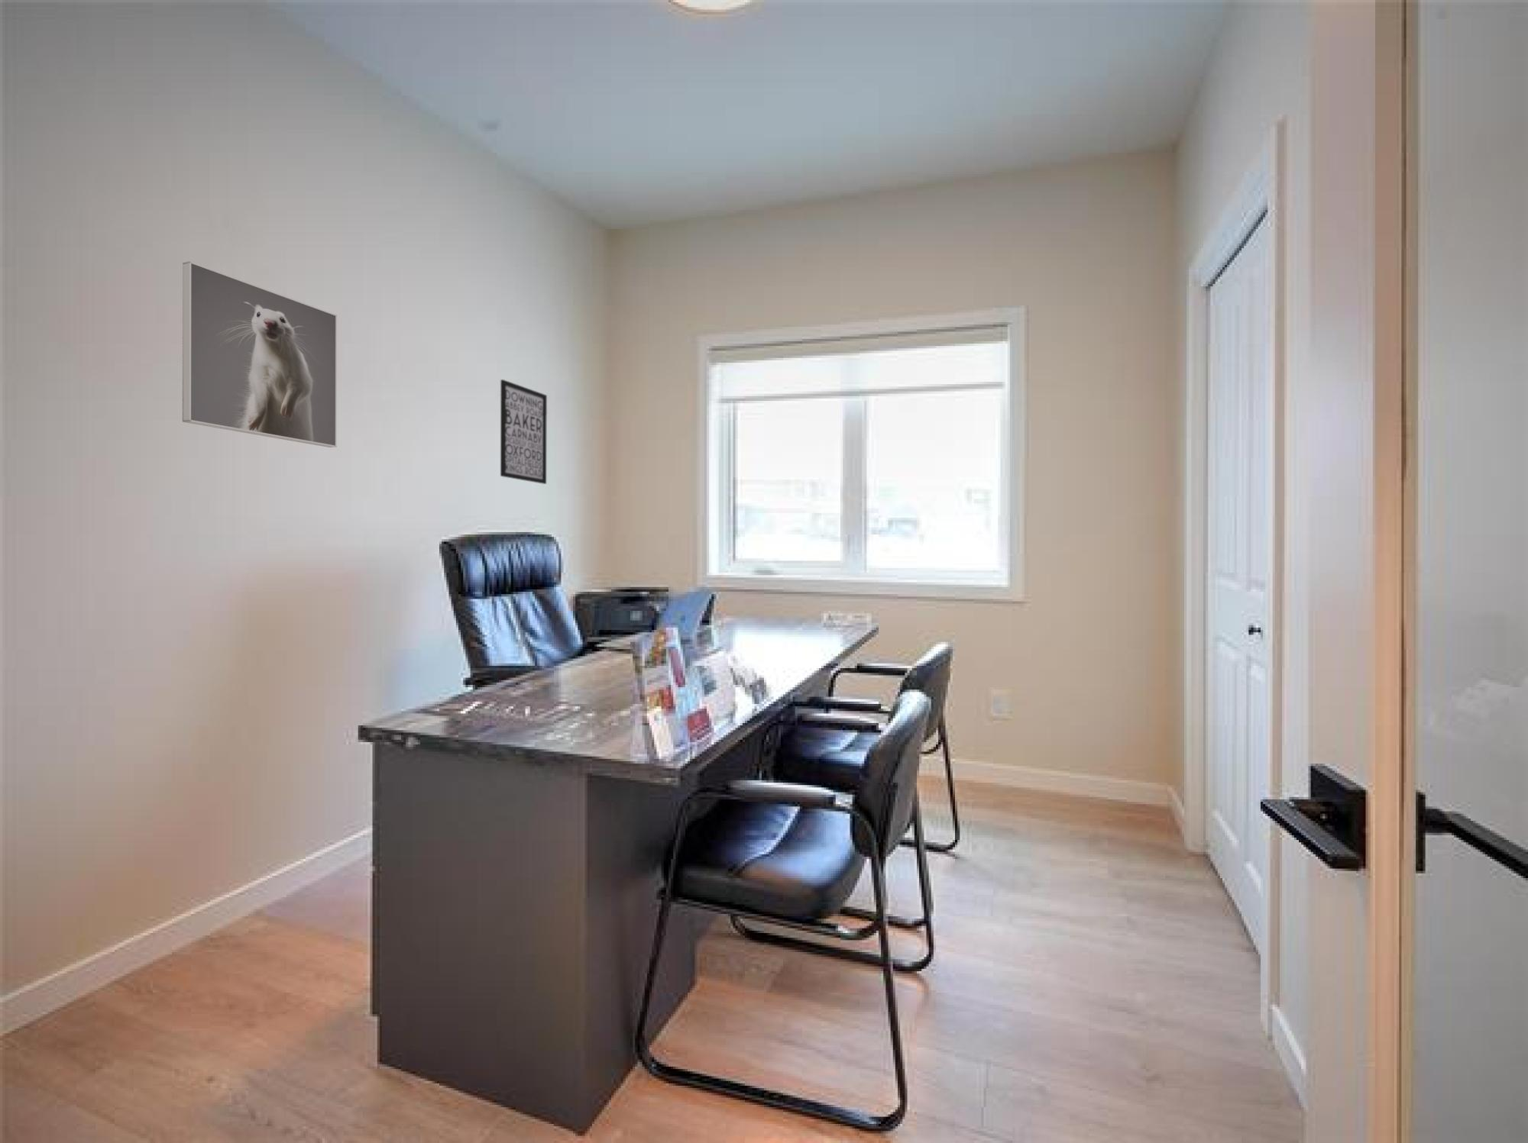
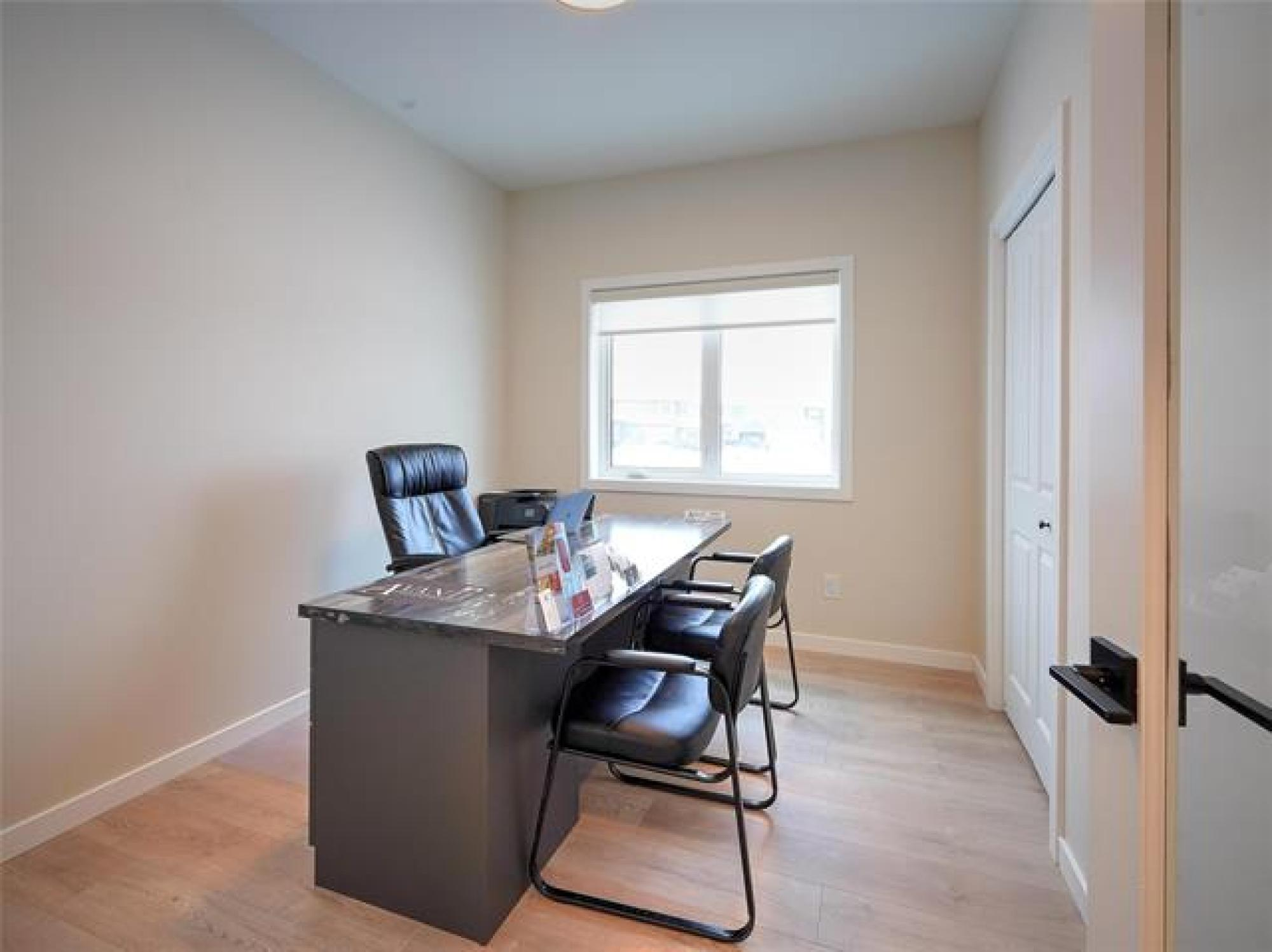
- wall art [500,378,548,485]
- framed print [181,261,338,448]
